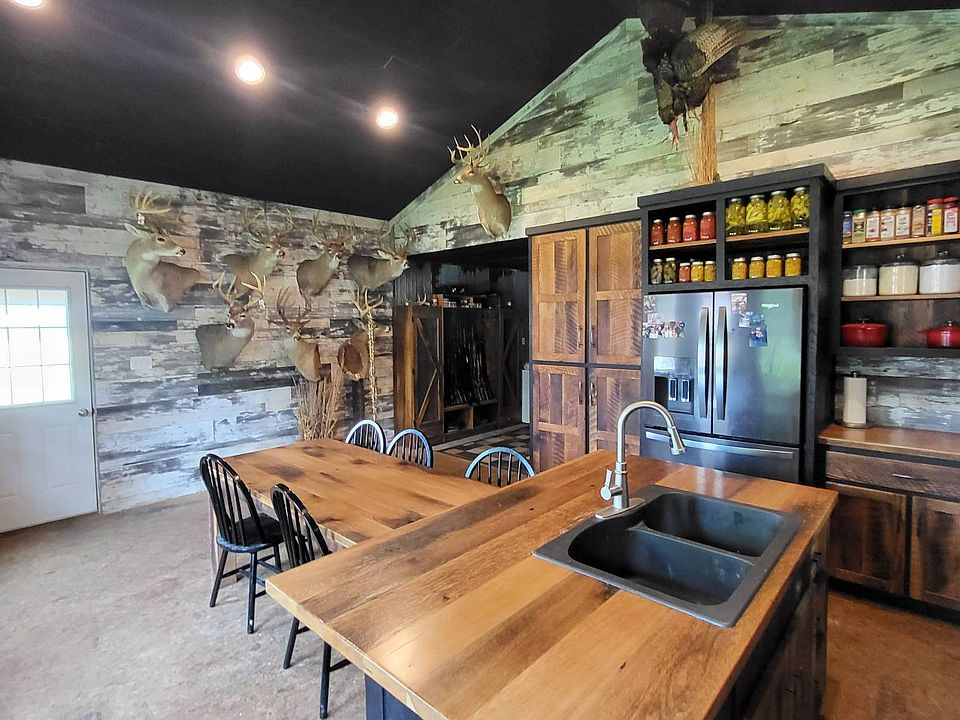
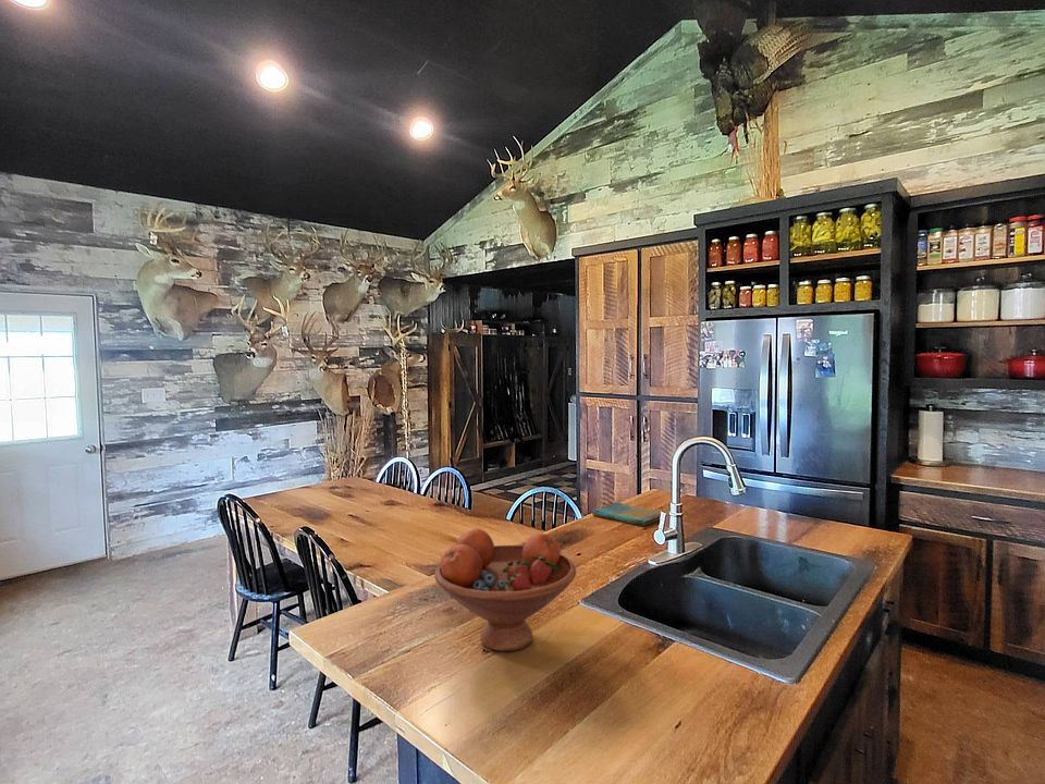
+ dish towel [591,501,662,527]
+ fruit bowl [433,528,577,652]
